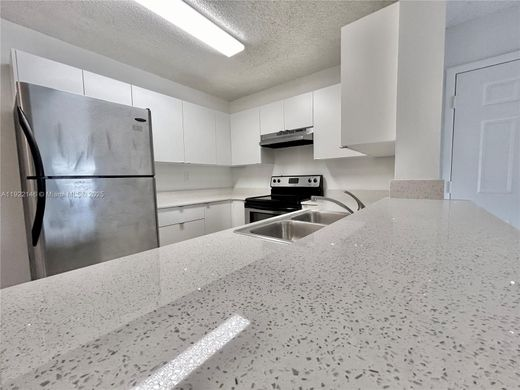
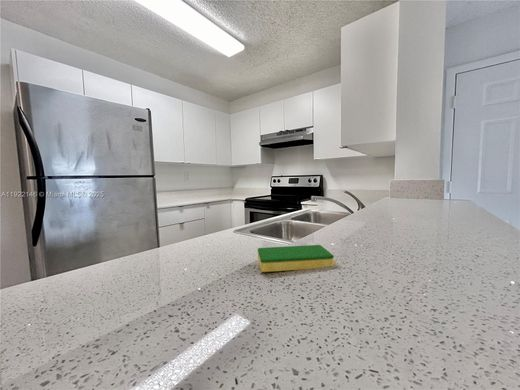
+ dish sponge [257,244,335,273]
